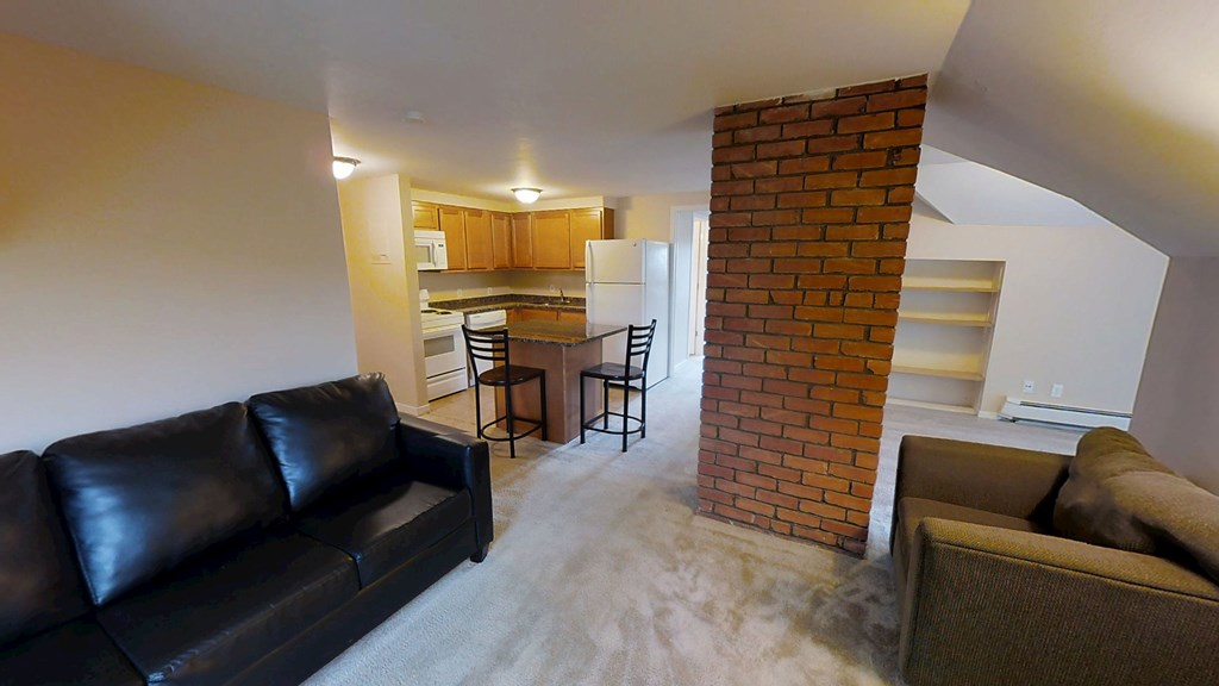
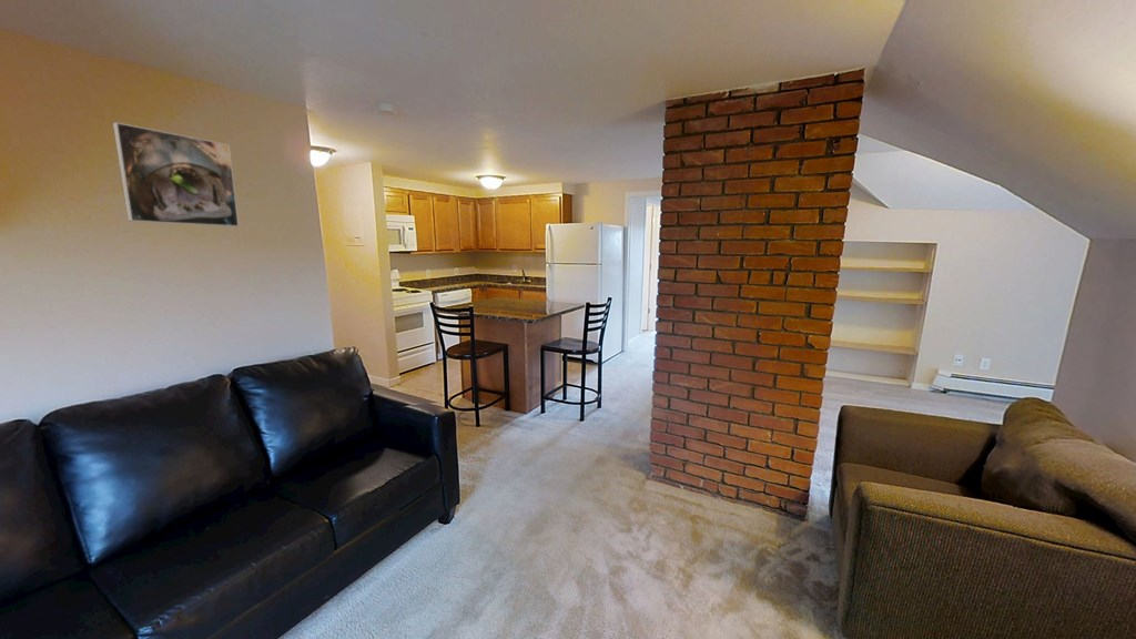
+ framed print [112,121,240,227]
